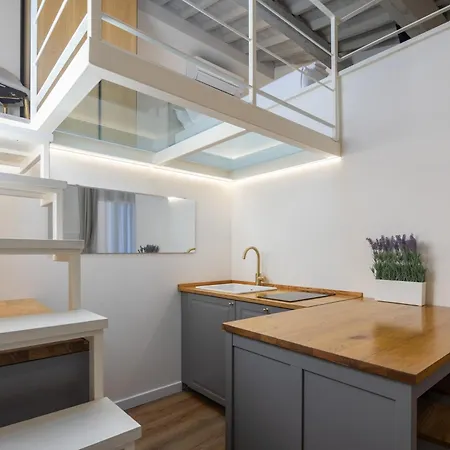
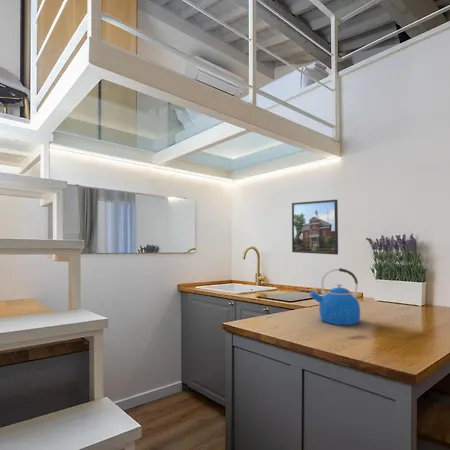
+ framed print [291,199,339,256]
+ kettle [308,267,361,326]
